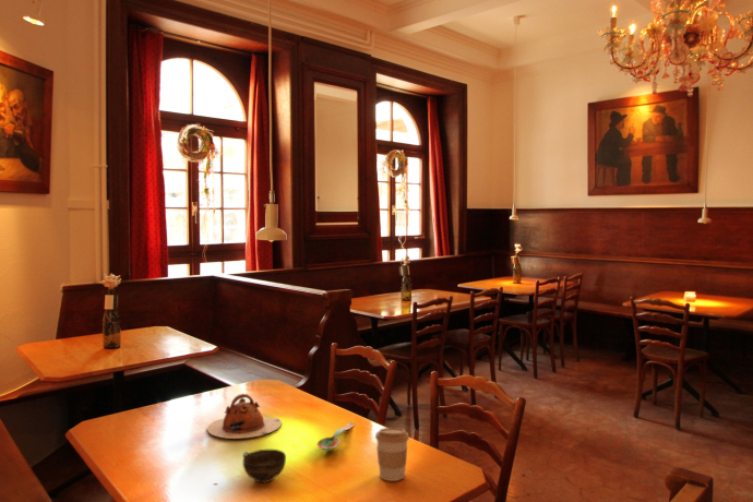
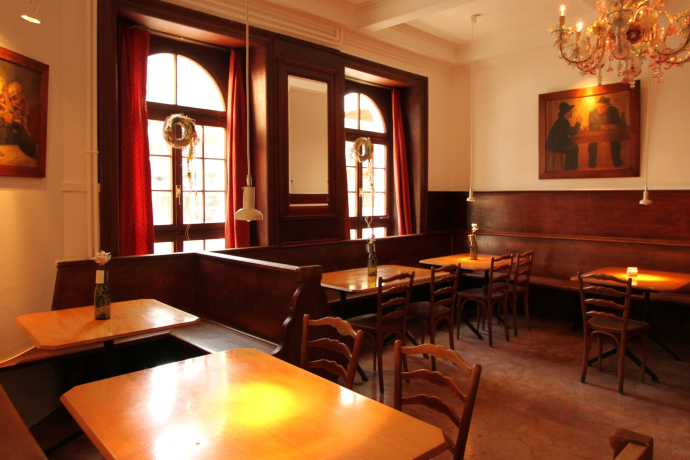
- cup [242,449,287,483]
- teapot [206,393,283,440]
- coffee cup [374,427,410,482]
- spoon [316,422,356,451]
